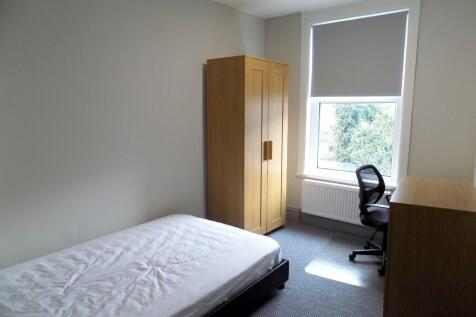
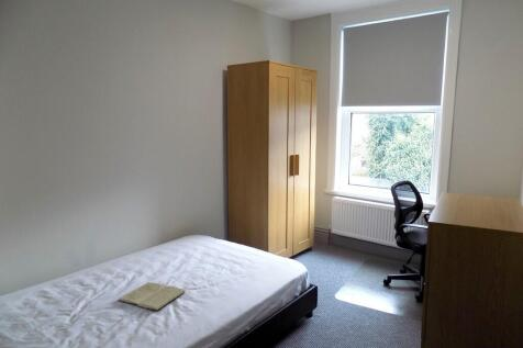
+ book [116,281,187,312]
